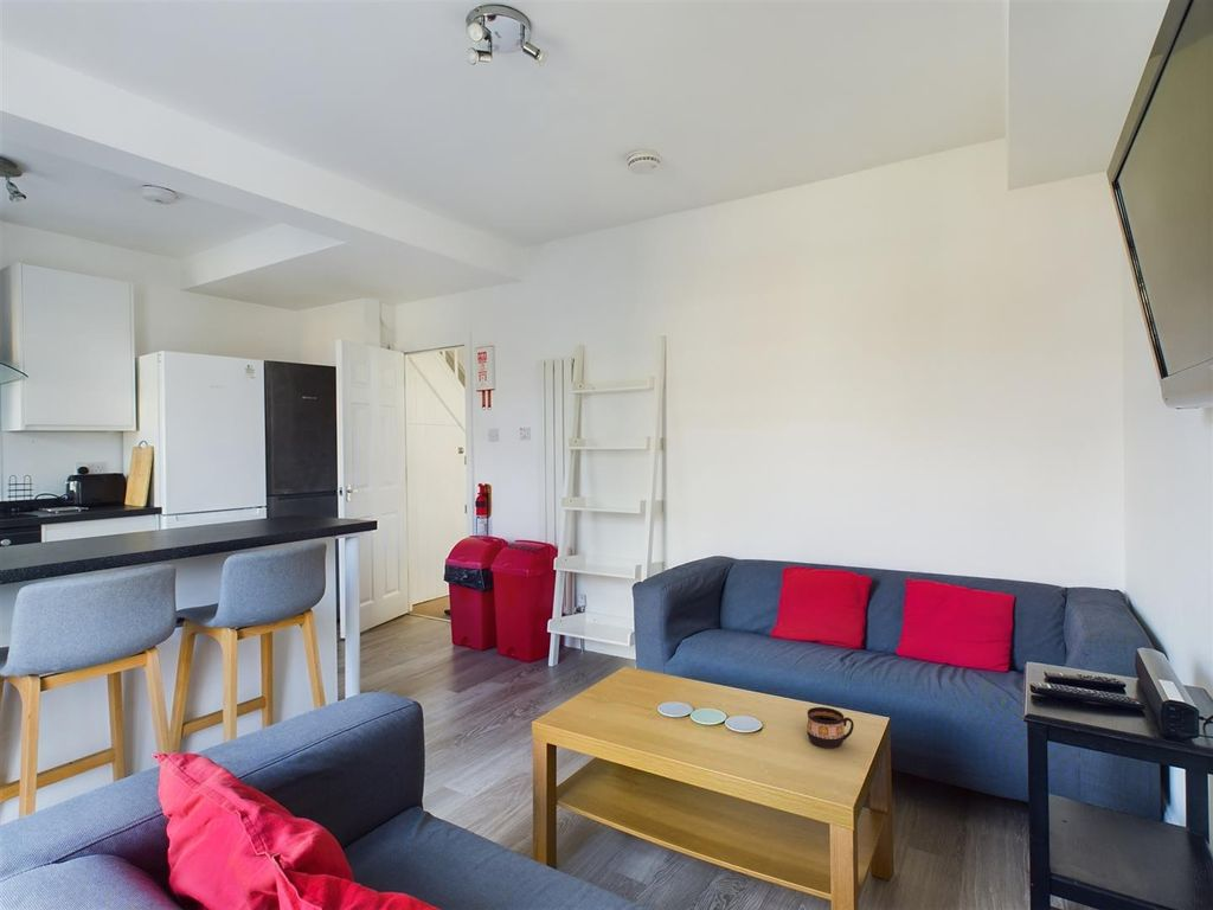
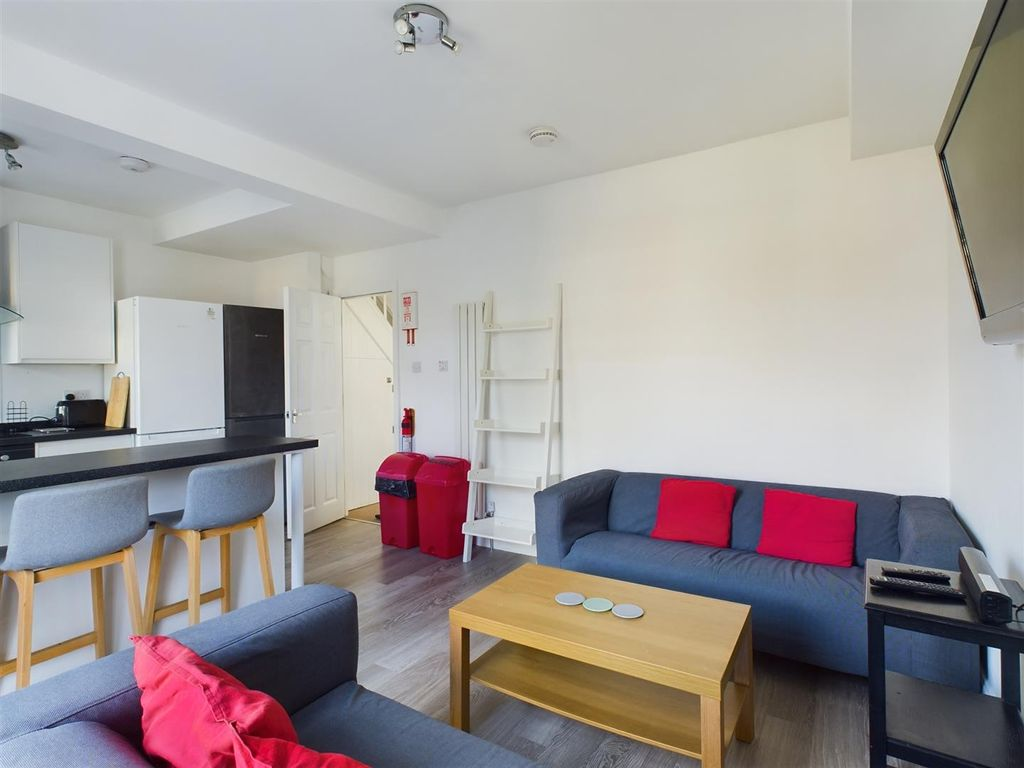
- cup [806,706,855,749]
